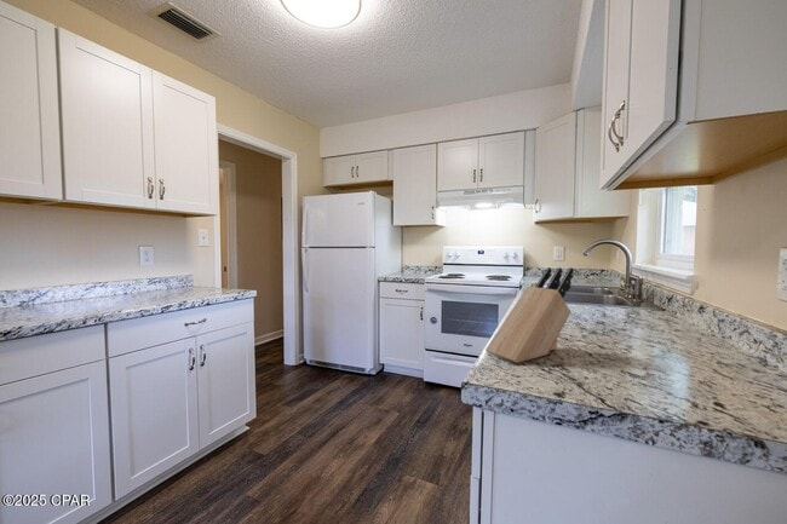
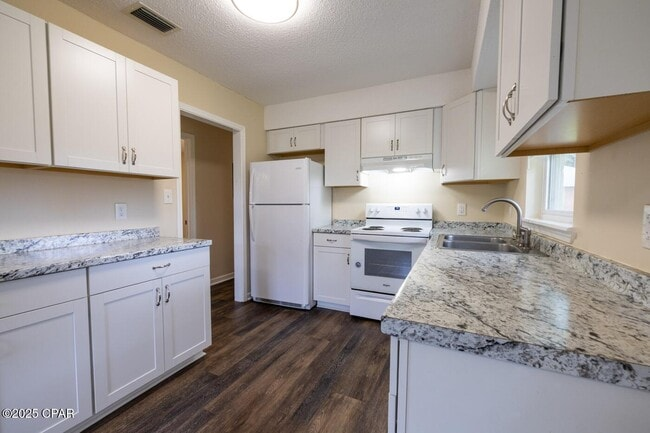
- knife block [484,266,575,364]
